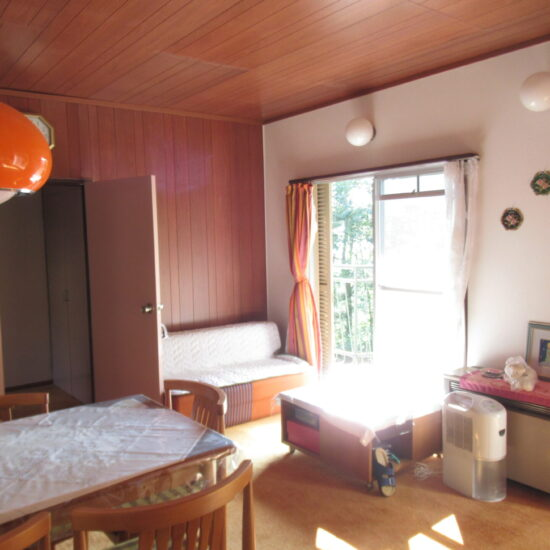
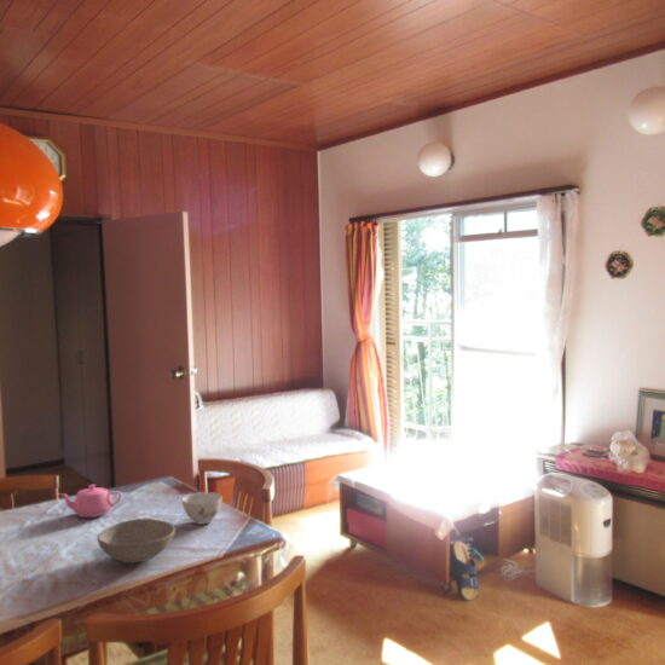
+ teapot [58,484,123,519]
+ bowl [97,517,177,563]
+ teacup [181,491,224,526]
